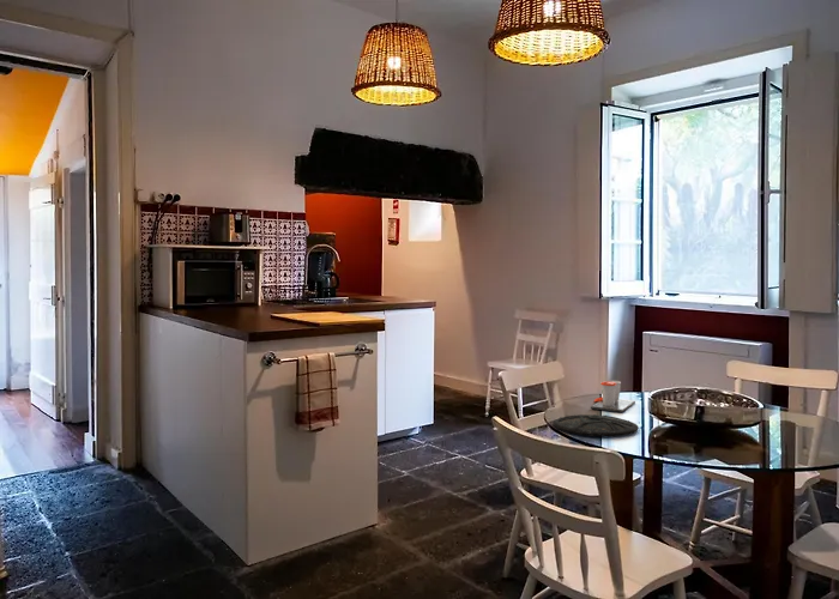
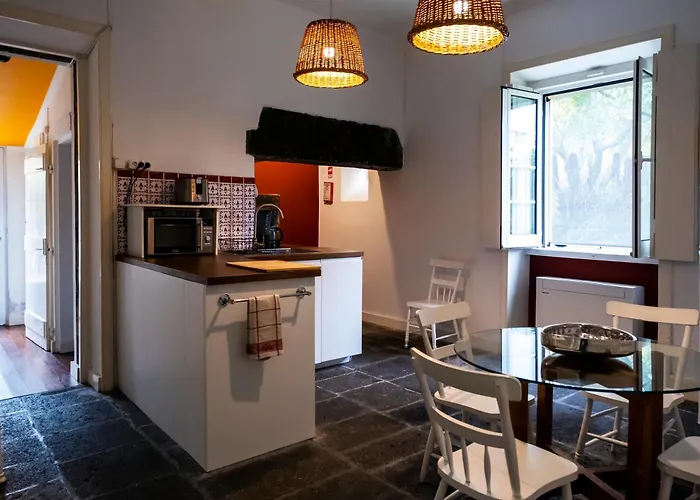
- cup [590,380,636,413]
- plate [553,413,640,437]
